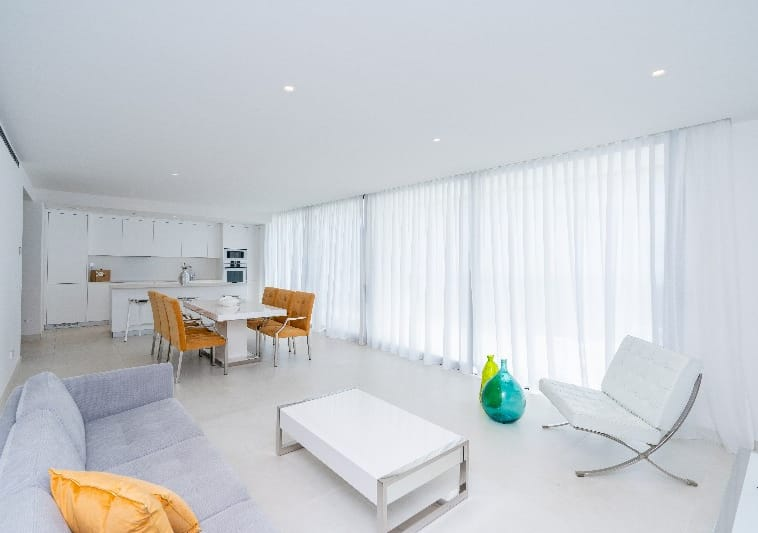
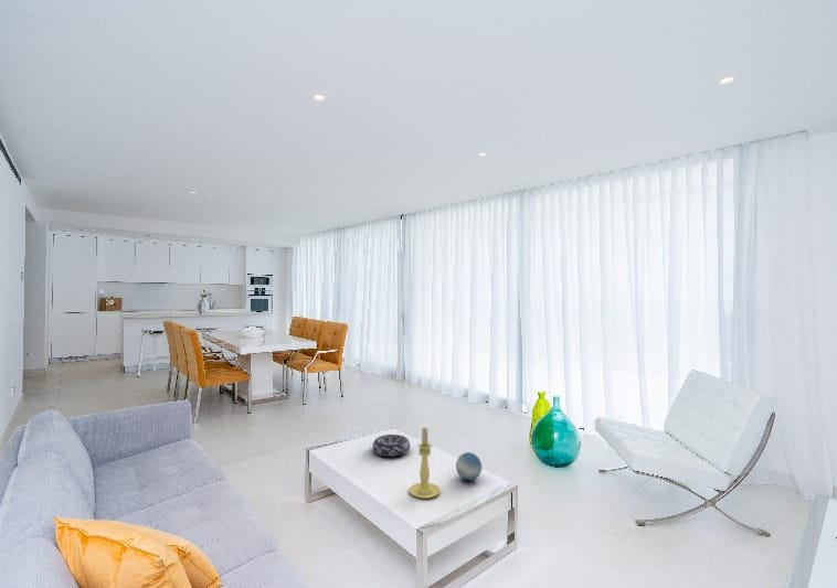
+ decorative bowl [372,434,411,458]
+ candle holder [407,426,442,500]
+ decorative ball [455,451,483,482]
